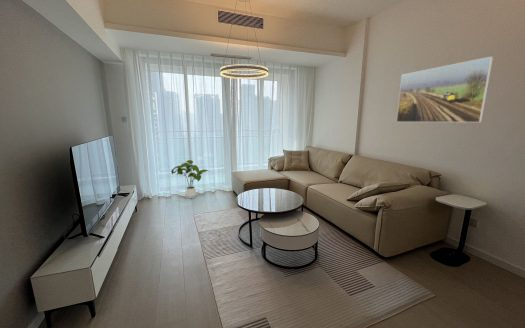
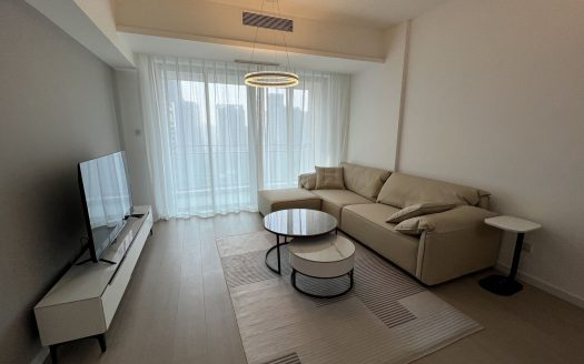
- house plant [170,159,210,199]
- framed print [395,55,494,123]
